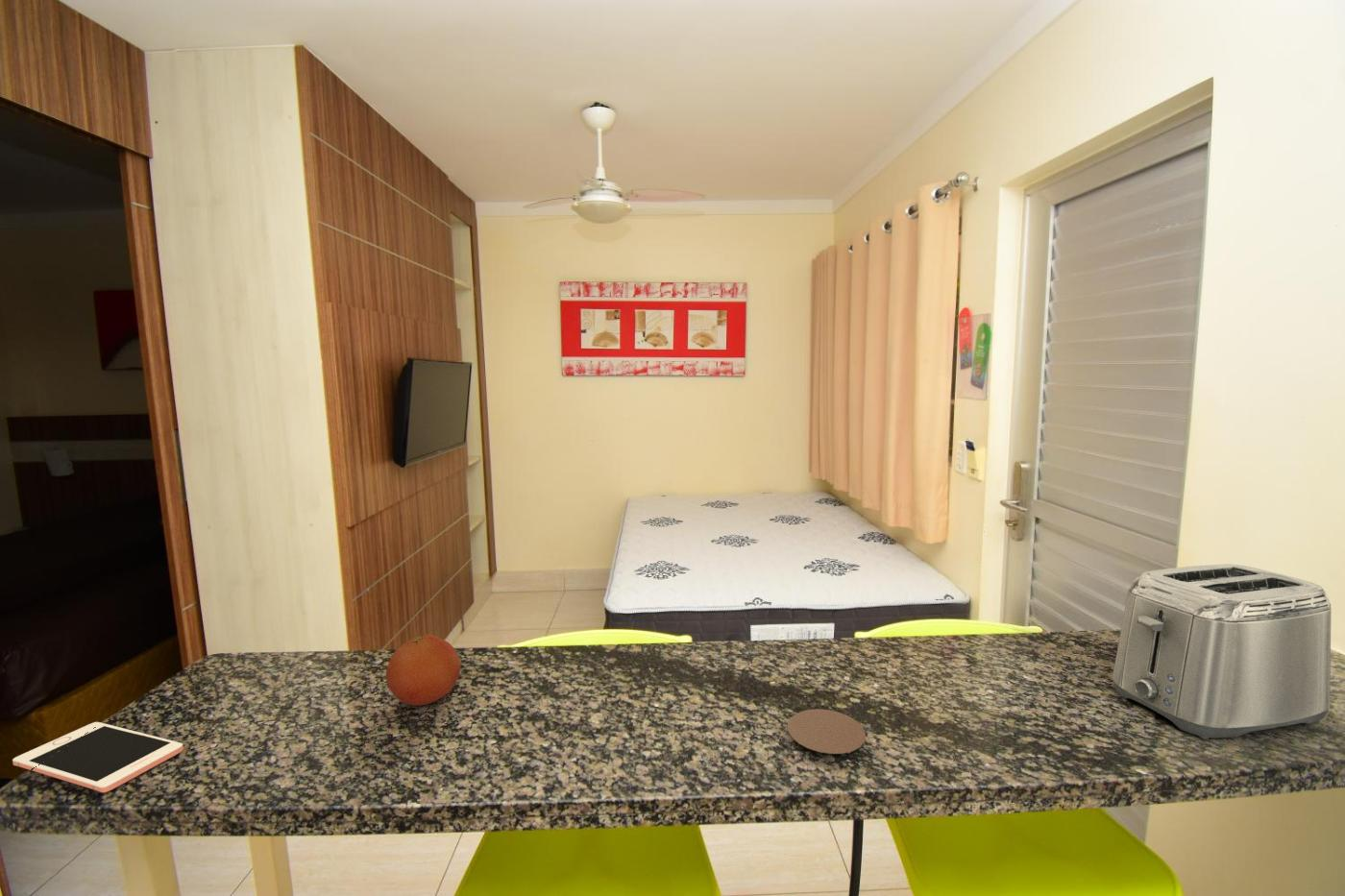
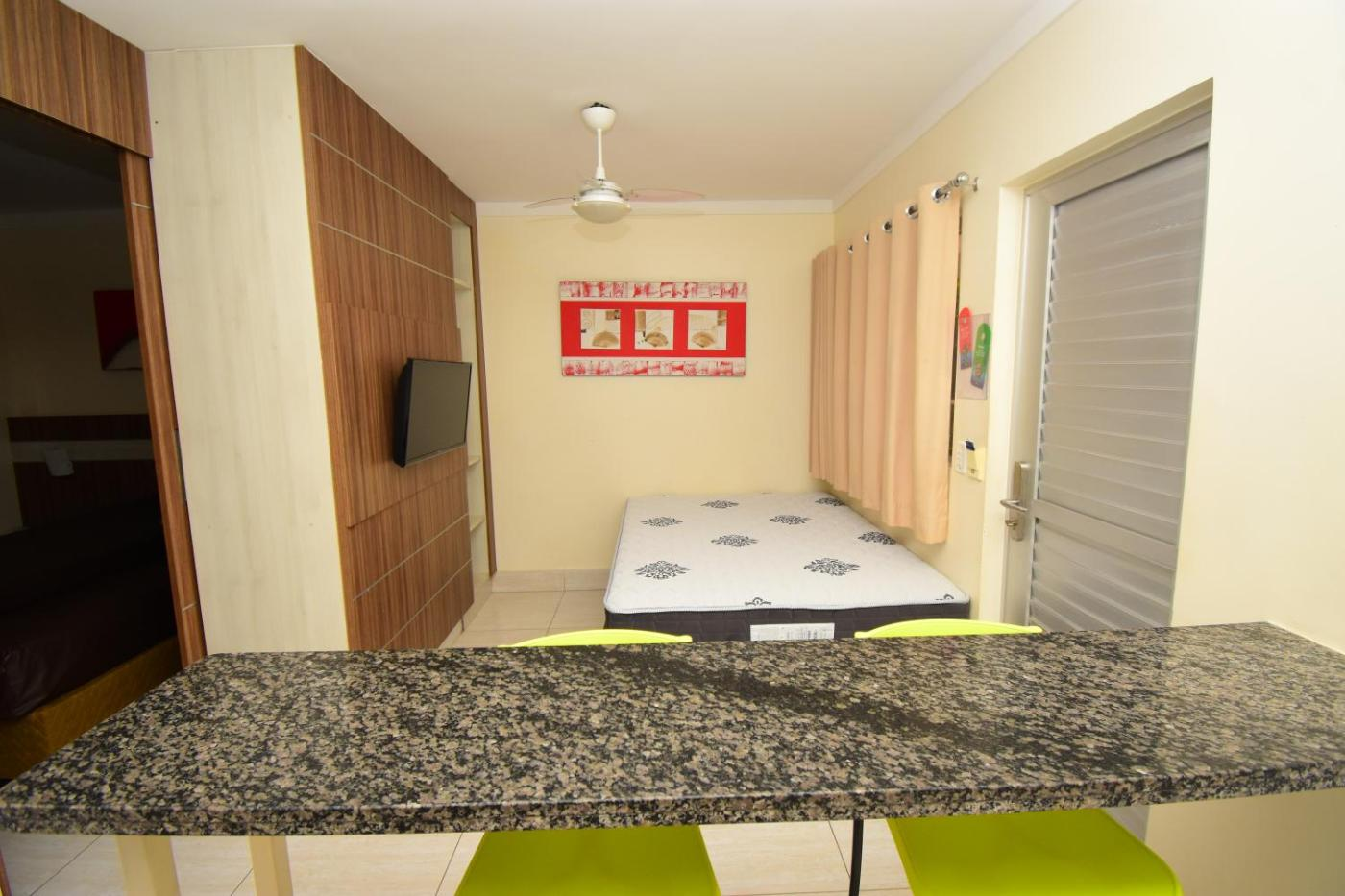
- toaster [1112,564,1333,739]
- fruit [385,633,461,707]
- cell phone [12,721,184,793]
- coaster [787,708,867,755]
